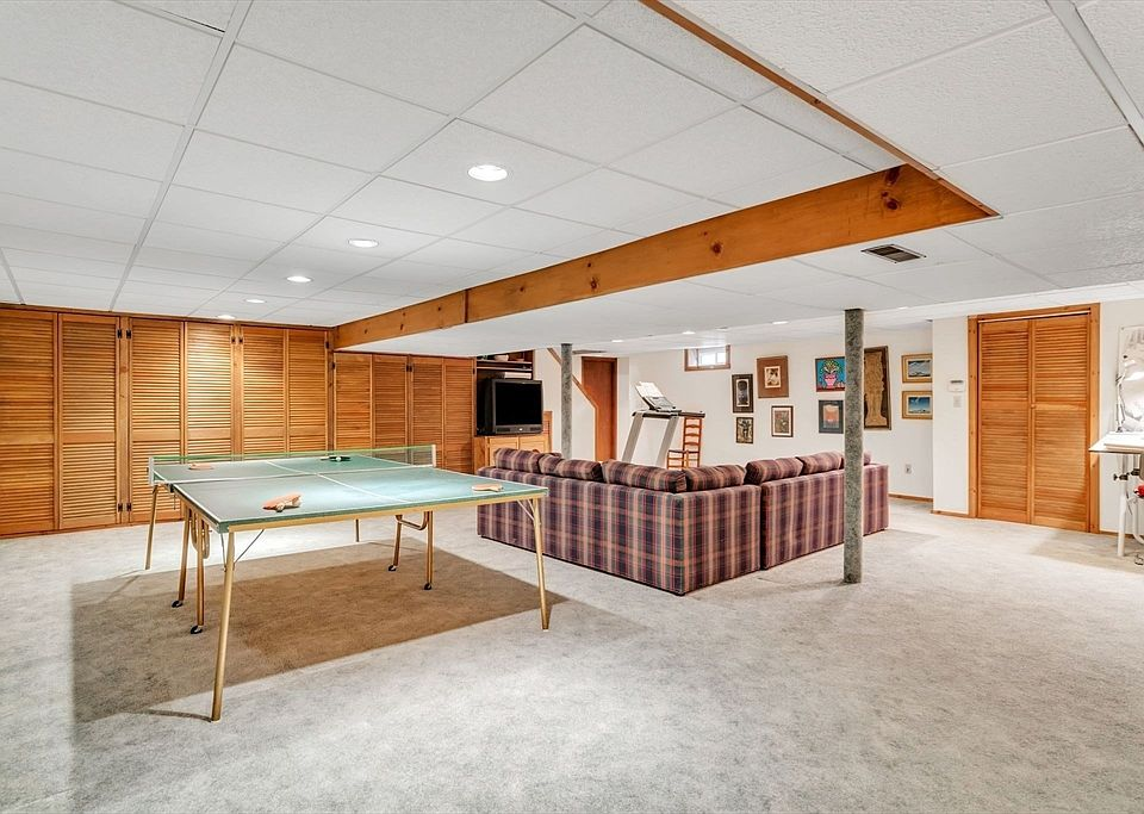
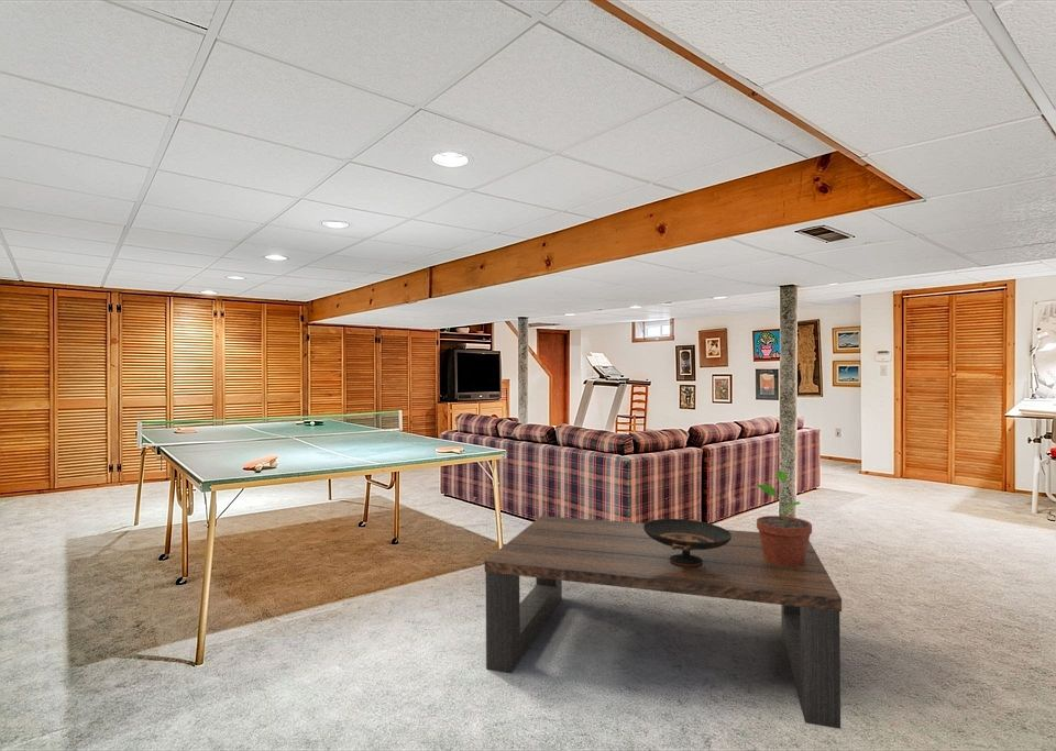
+ coffee table [484,515,843,730]
+ decorative bowl [644,518,732,566]
+ potted plant [756,470,813,565]
